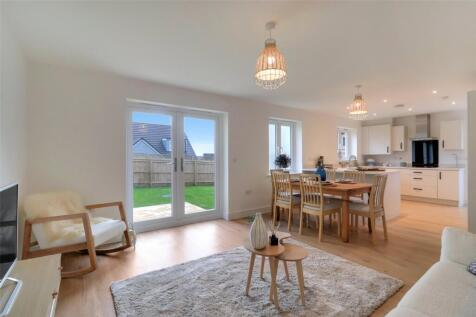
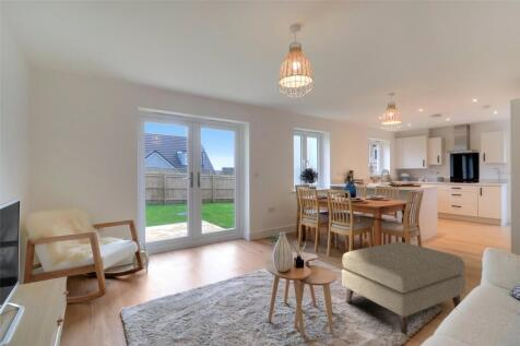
+ ottoman [341,241,466,336]
